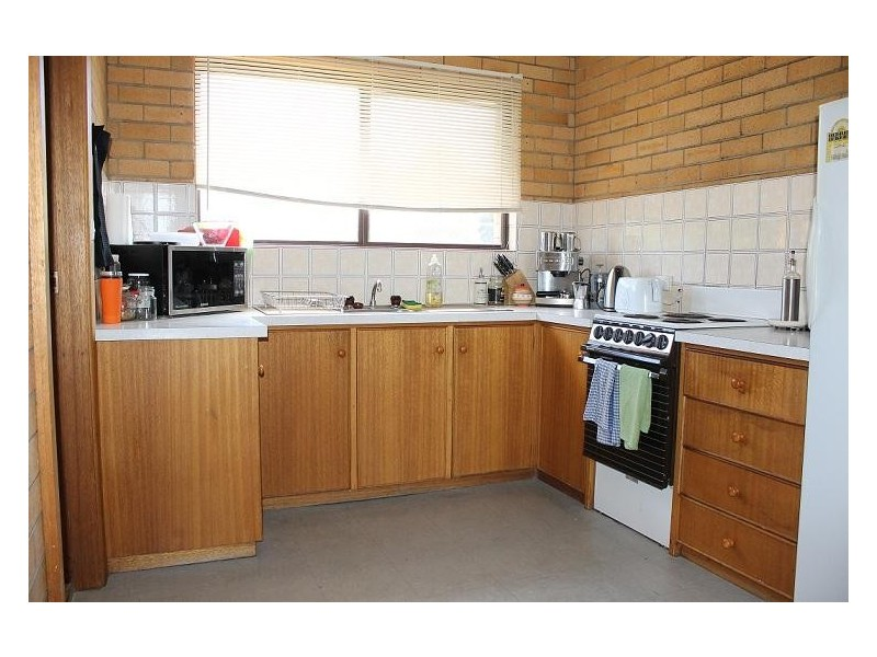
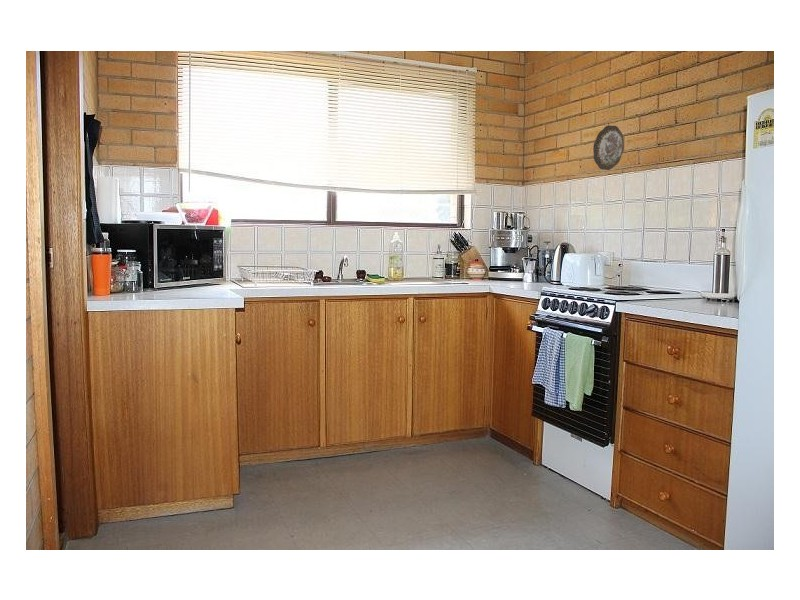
+ decorative plate [592,125,625,171]
